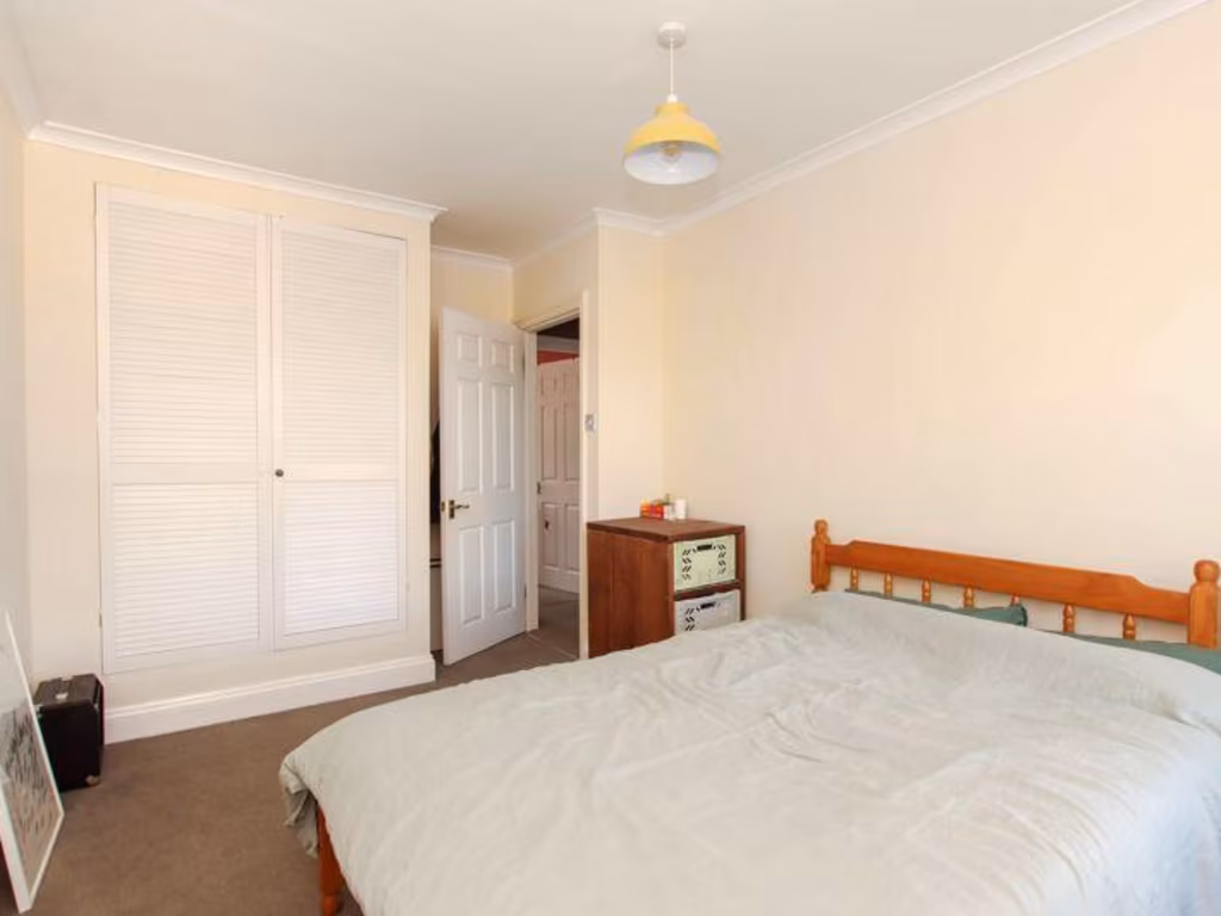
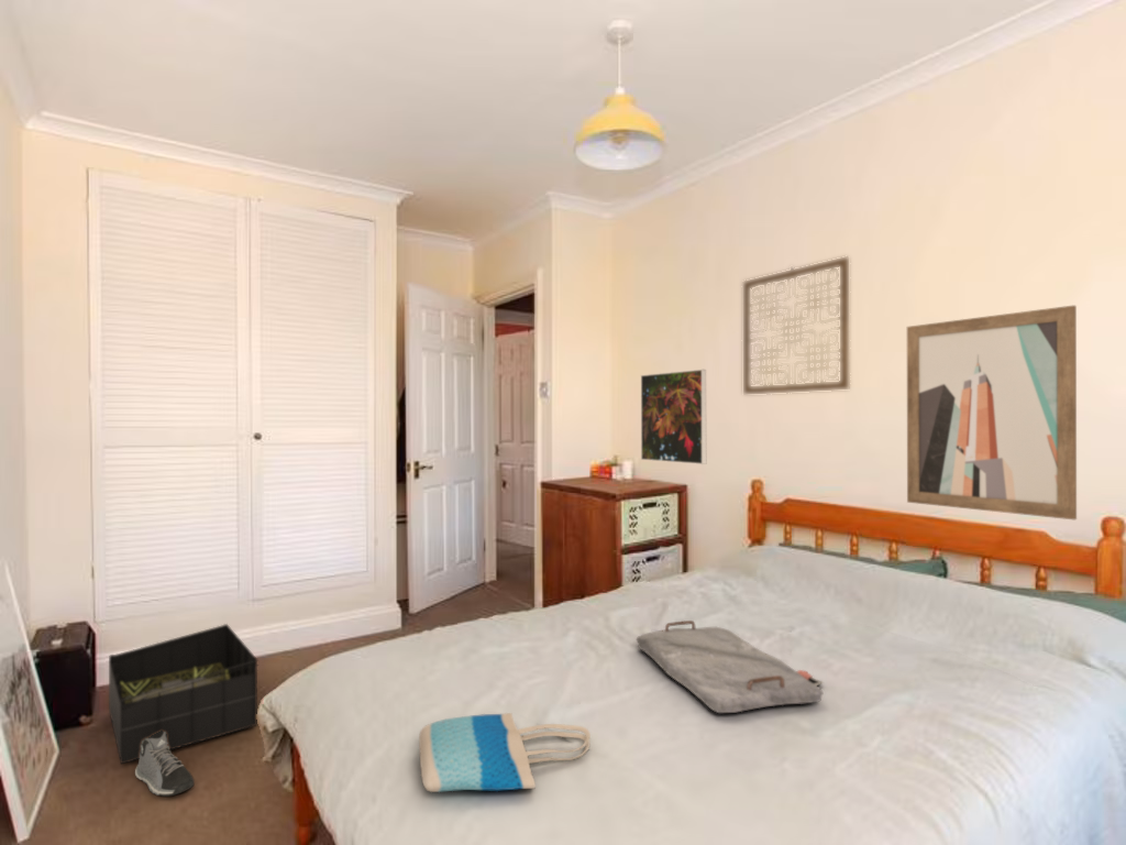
+ serving tray [636,619,825,714]
+ tote bag [418,712,592,793]
+ wall art [742,255,850,395]
+ wall art [906,304,1078,520]
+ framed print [640,369,707,465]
+ sneaker [134,731,196,798]
+ storage bin [108,623,260,765]
